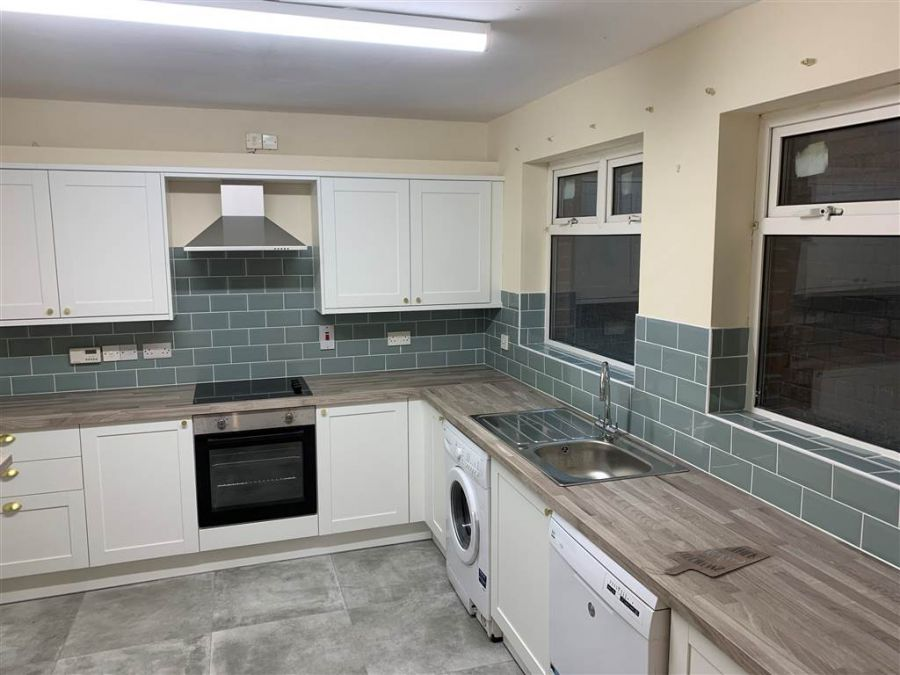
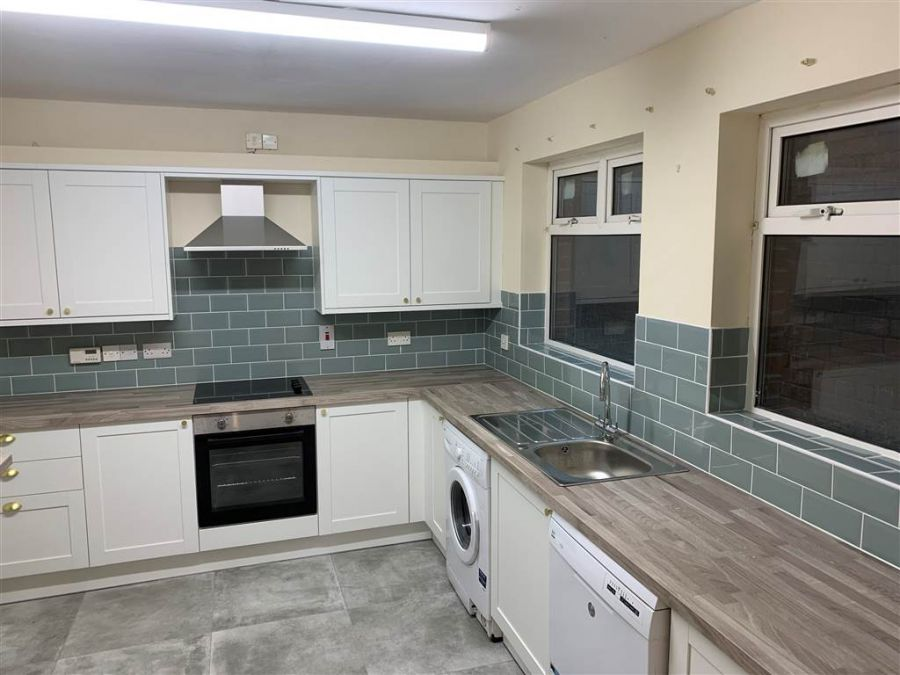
- home sign [640,545,771,577]
